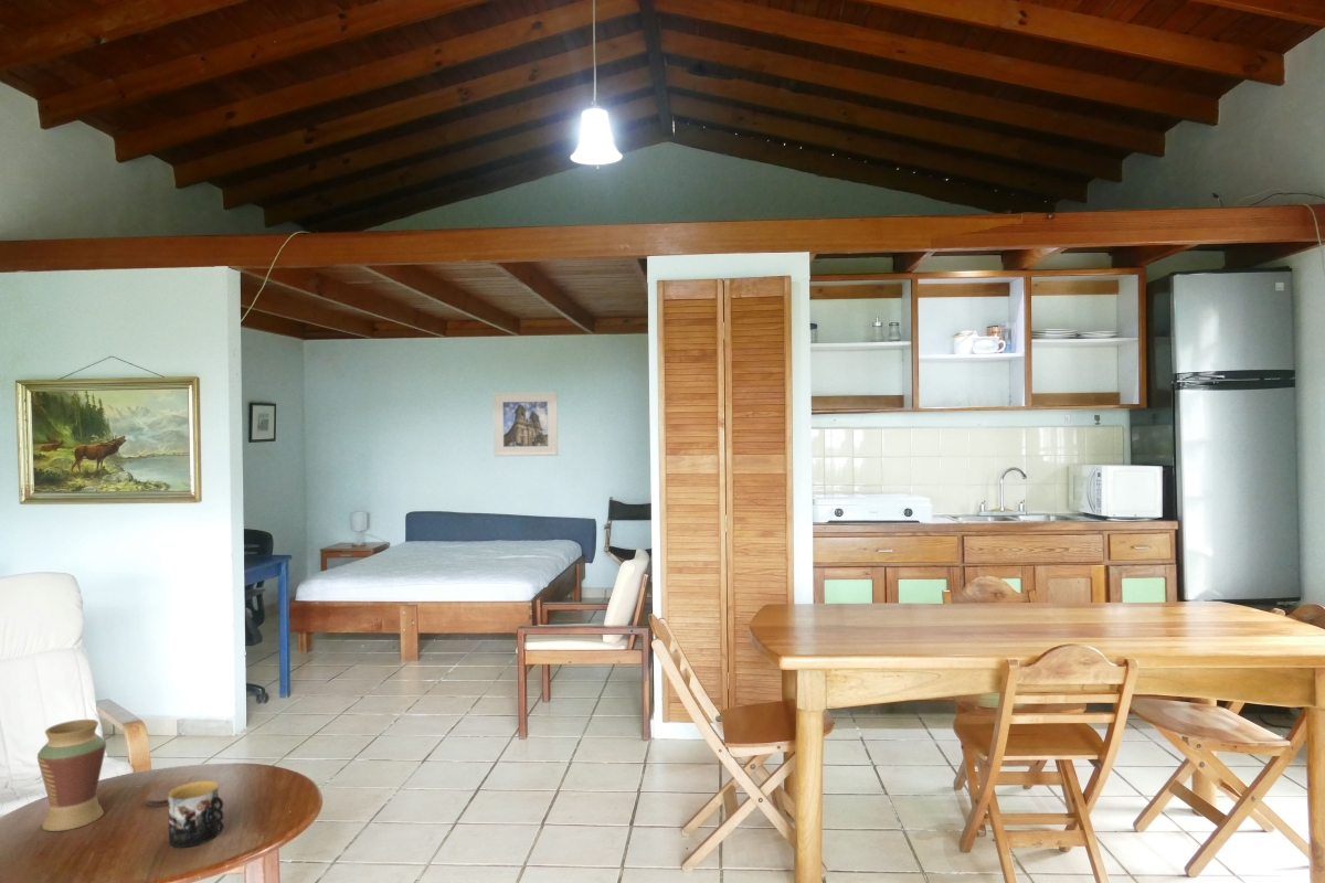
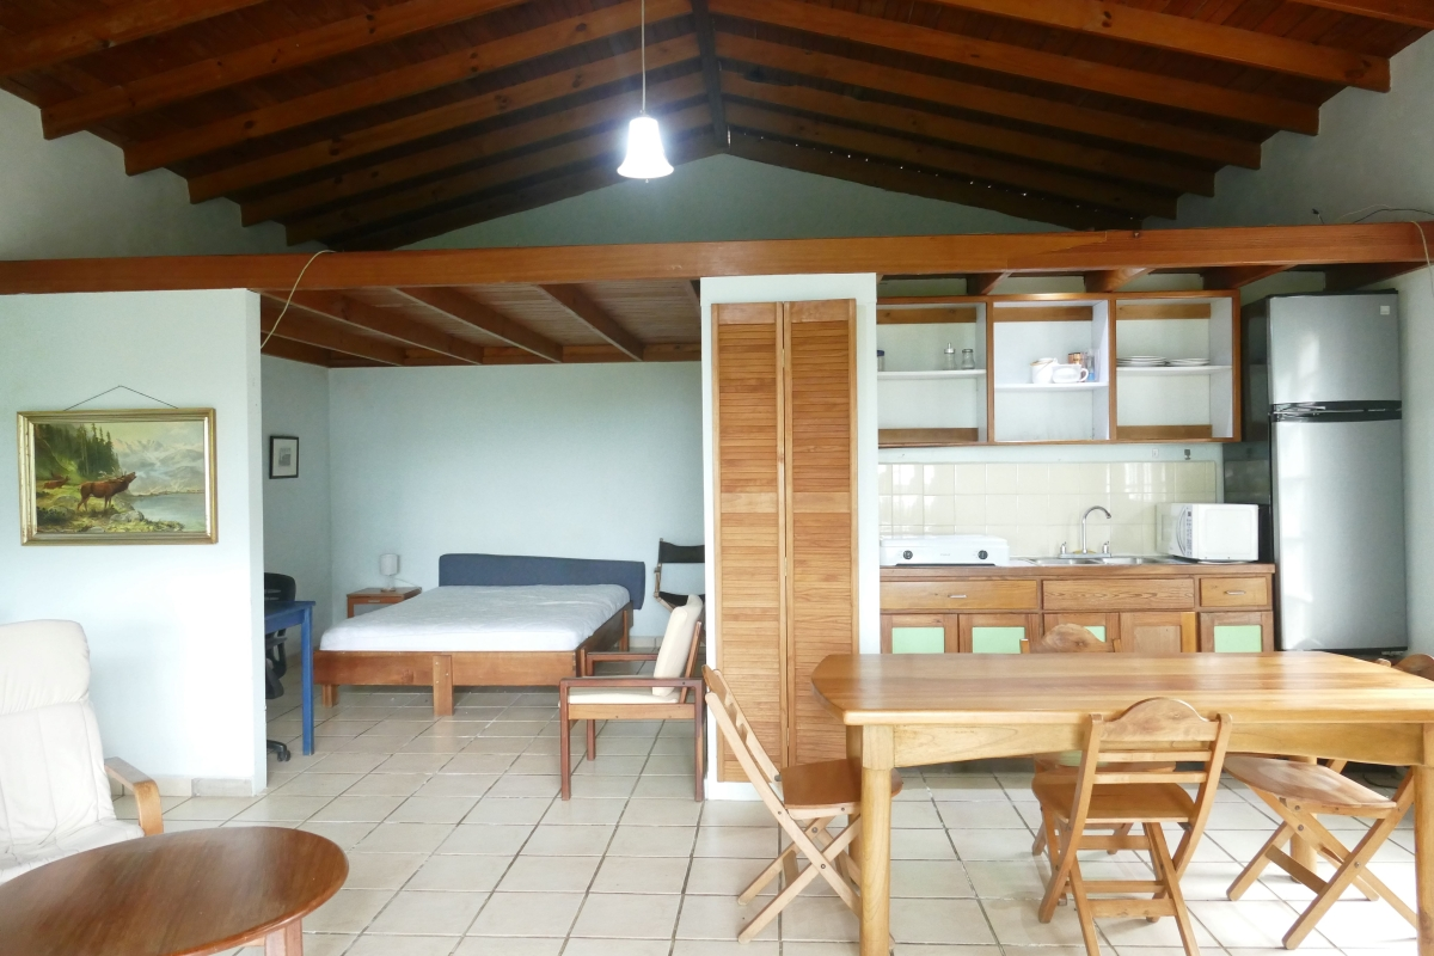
- mug [168,779,225,849]
- coaster [146,785,179,807]
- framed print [492,391,559,458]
- vase [36,719,107,832]
